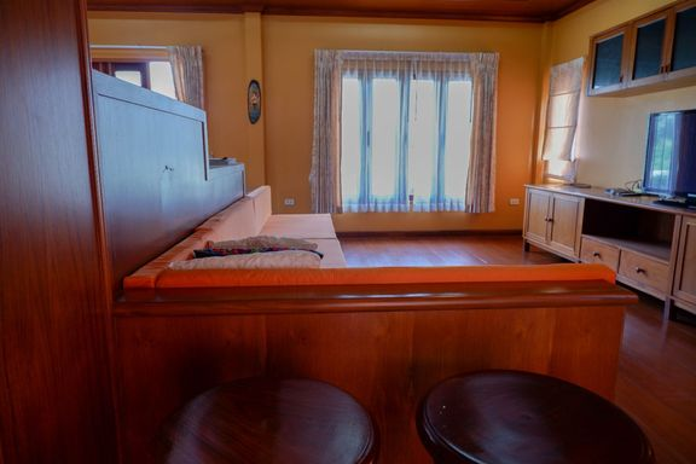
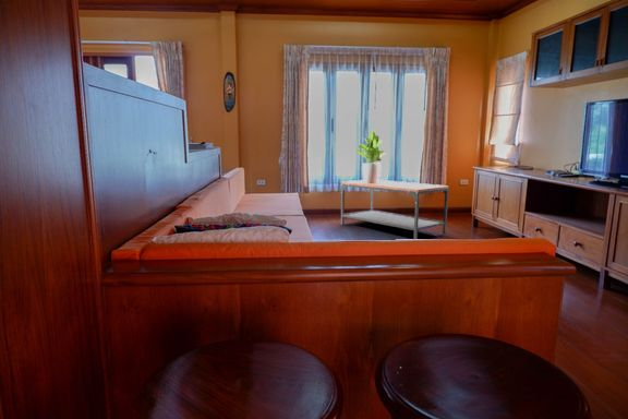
+ coffee table [340,179,449,240]
+ potted plant [353,130,386,183]
